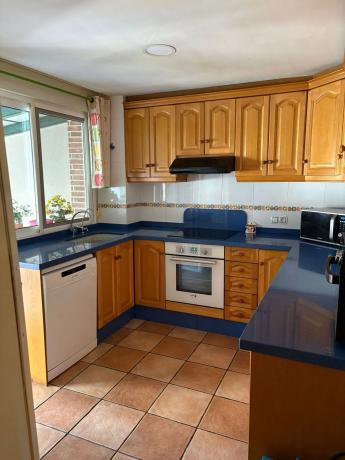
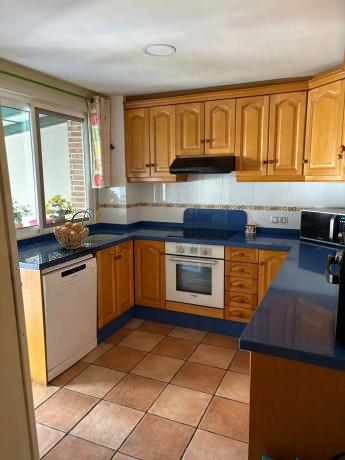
+ fruit basket [53,221,90,250]
